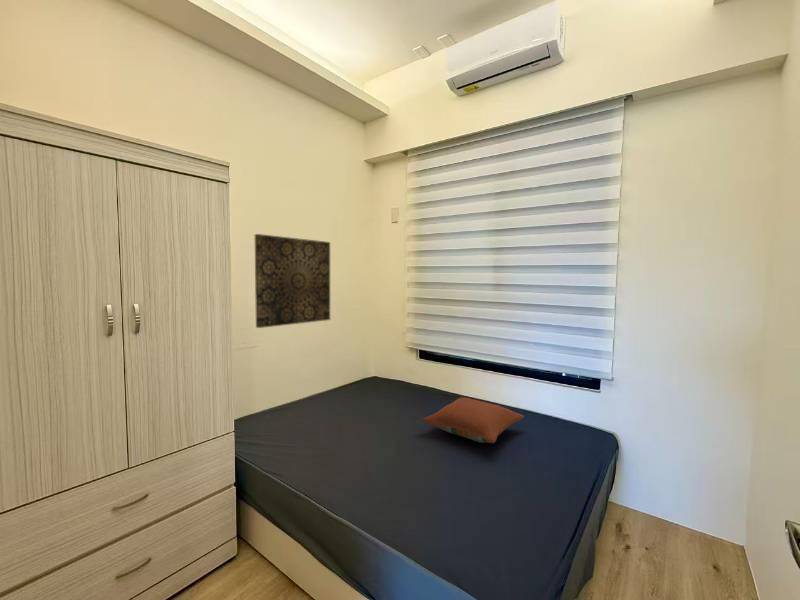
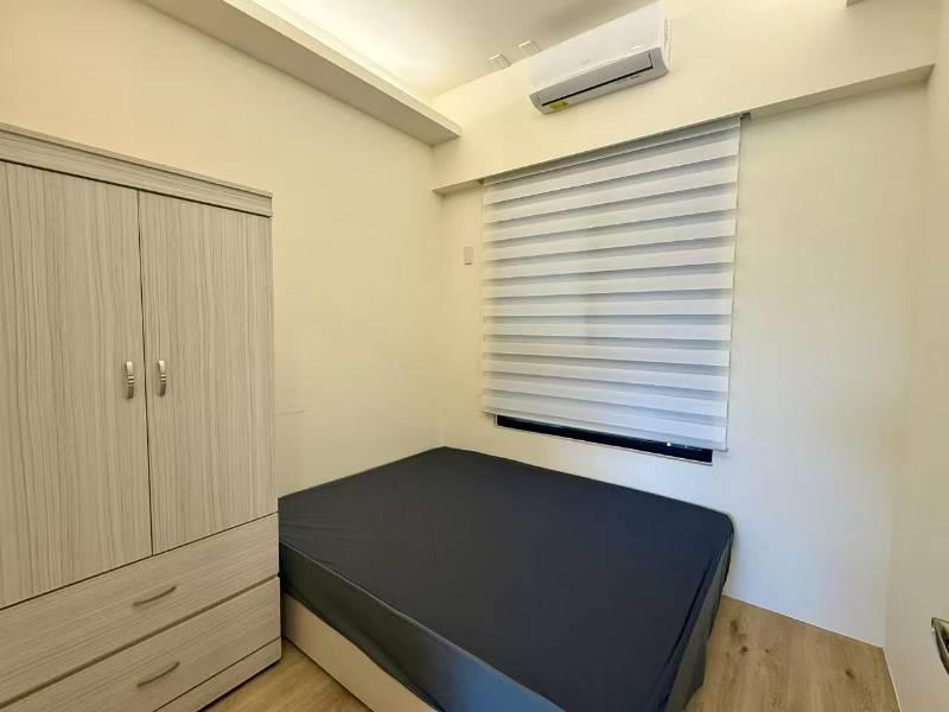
- wall art [254,233,331,329]
- pillow [421,397,525,444]
